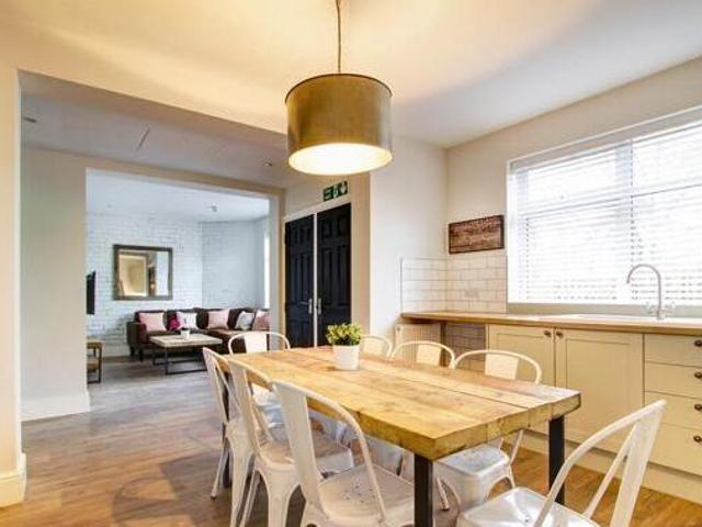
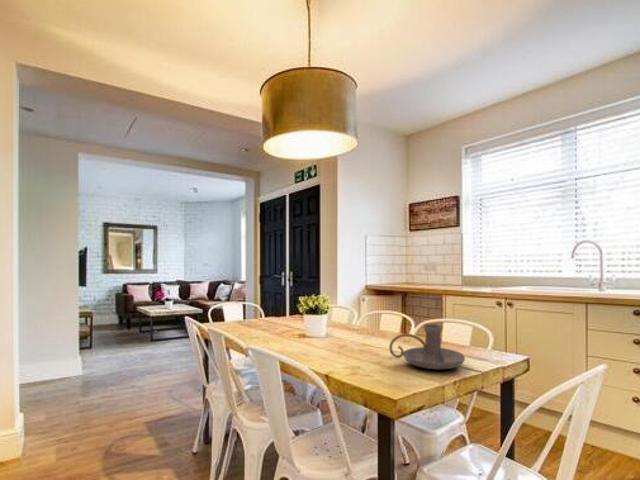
+ candle holder [388,323,466,370]
